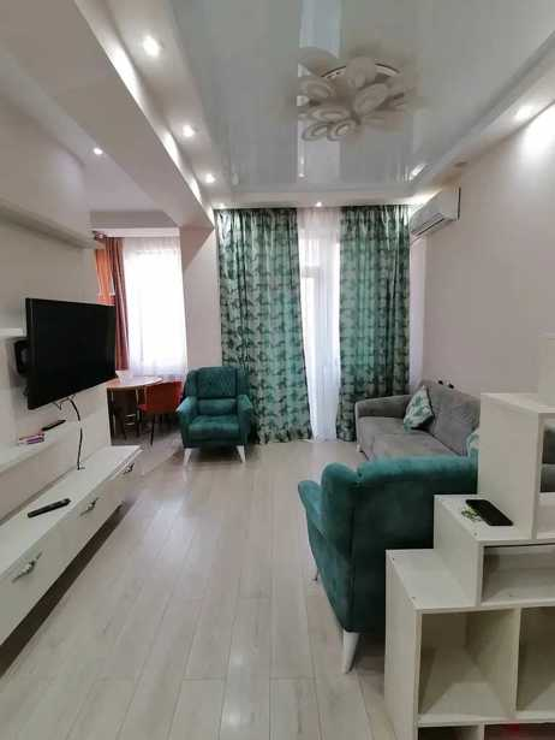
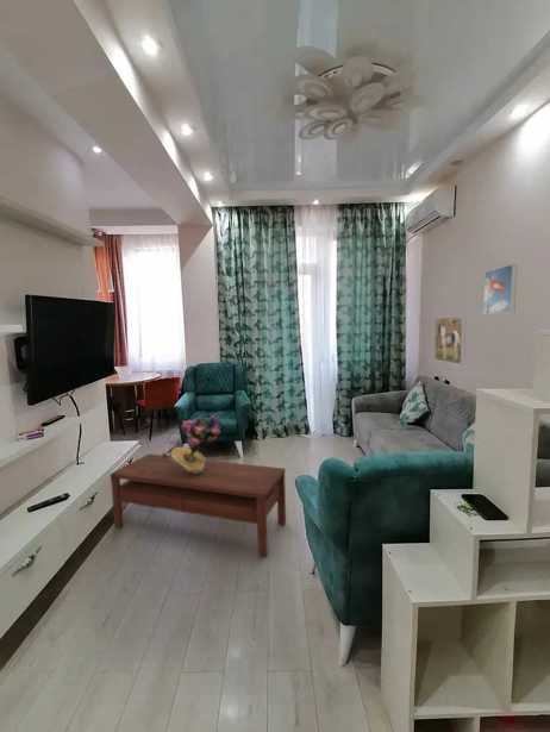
+ bouquet [160,411,223,474]
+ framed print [482,263,518,315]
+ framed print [433,314,467,365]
+ coffee table [110,452,287,558]
